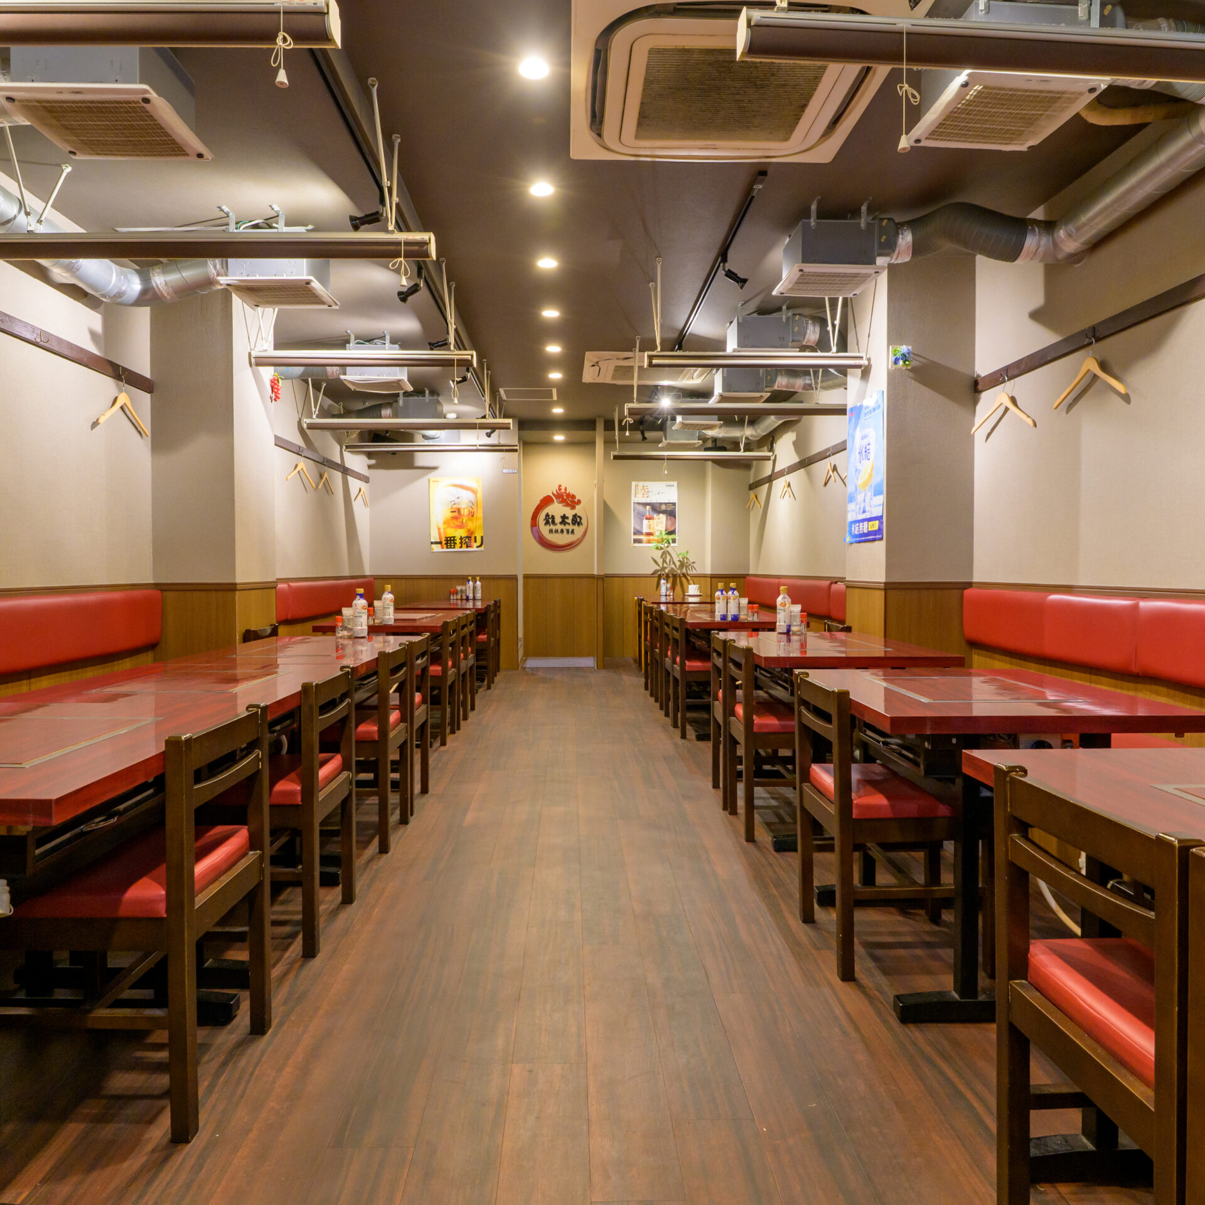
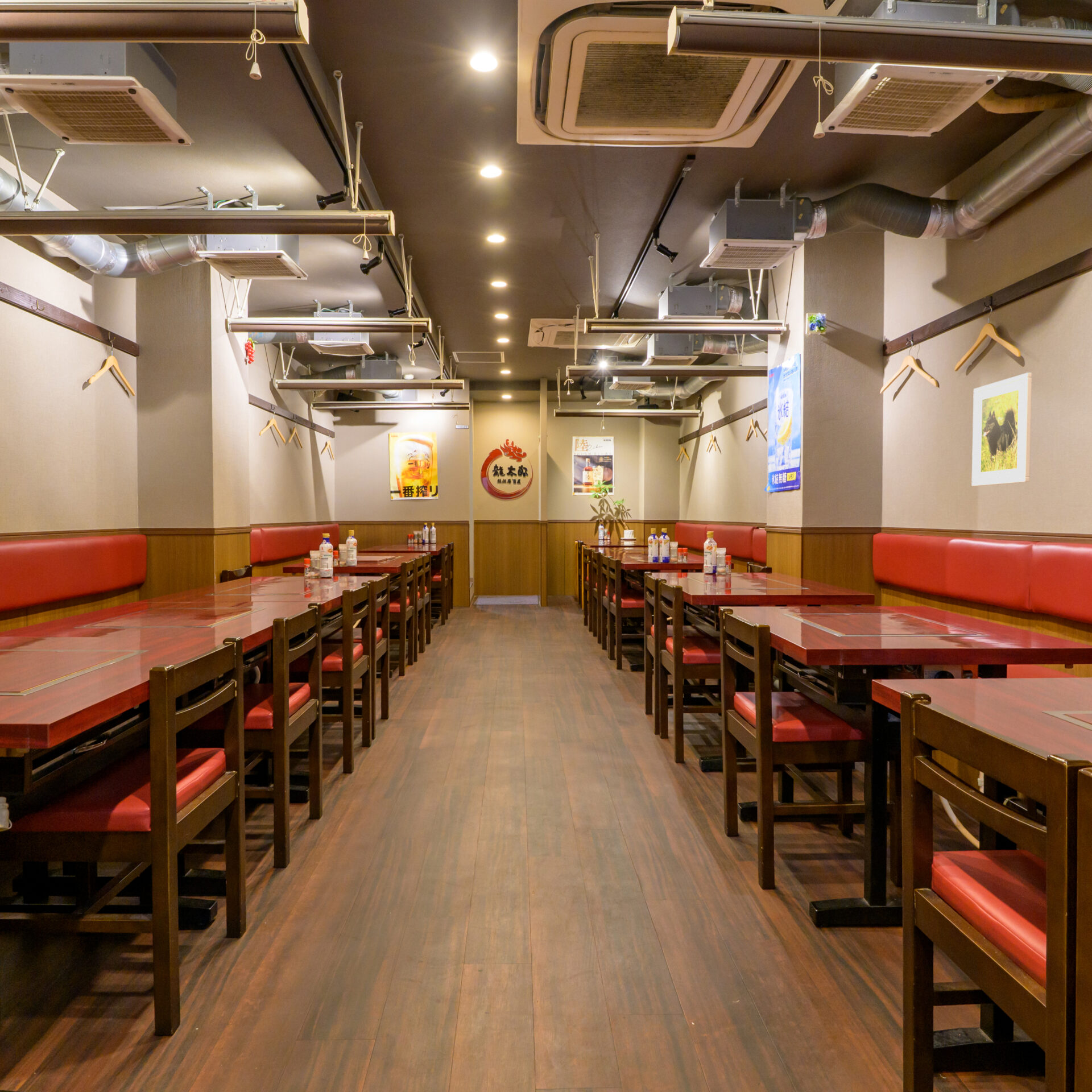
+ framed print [971,372,1032,487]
